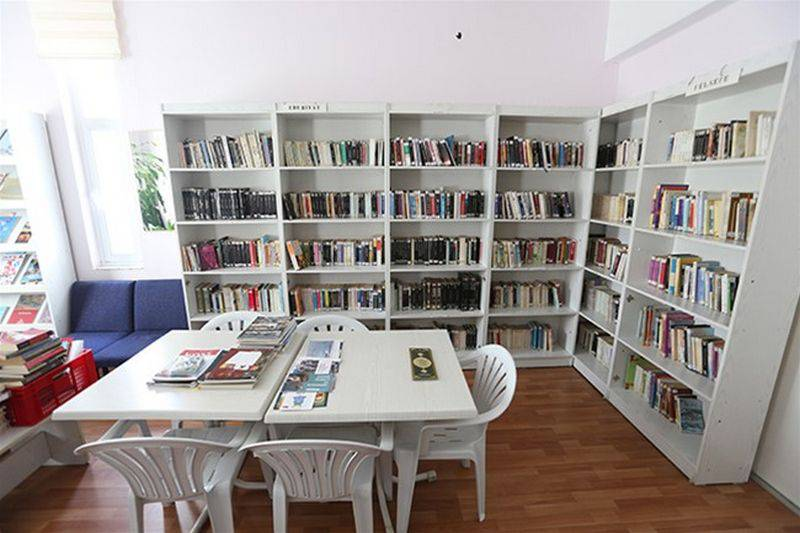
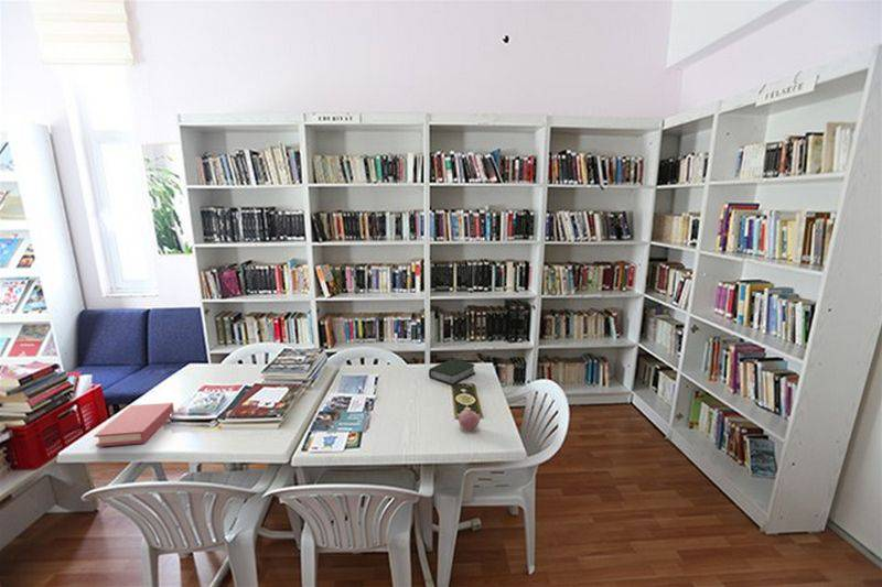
+ apple [458,409,481,432]
+ book [94,402,175,448]
+ book [428,358,476,387]
